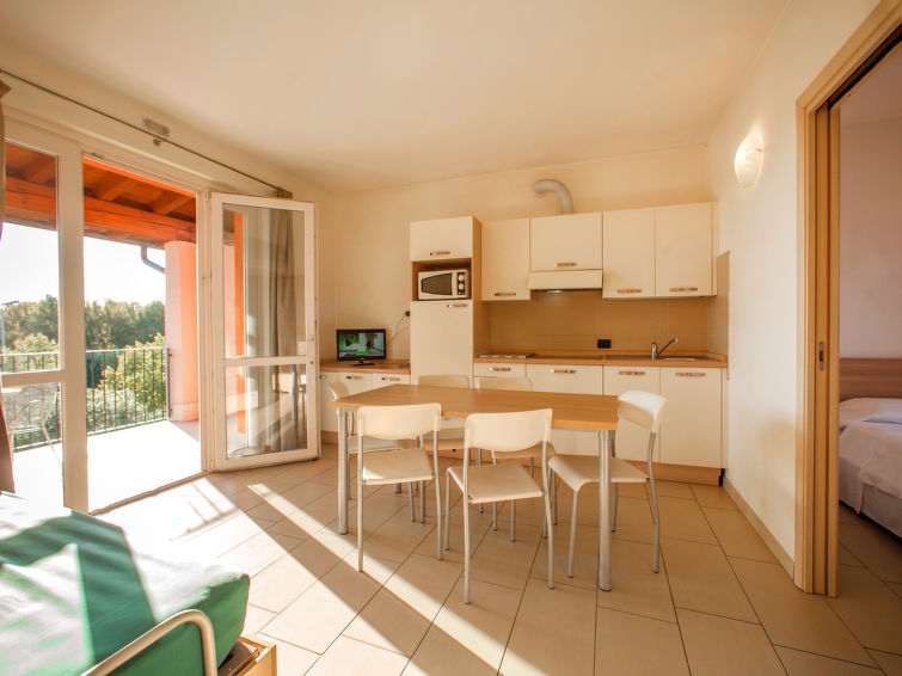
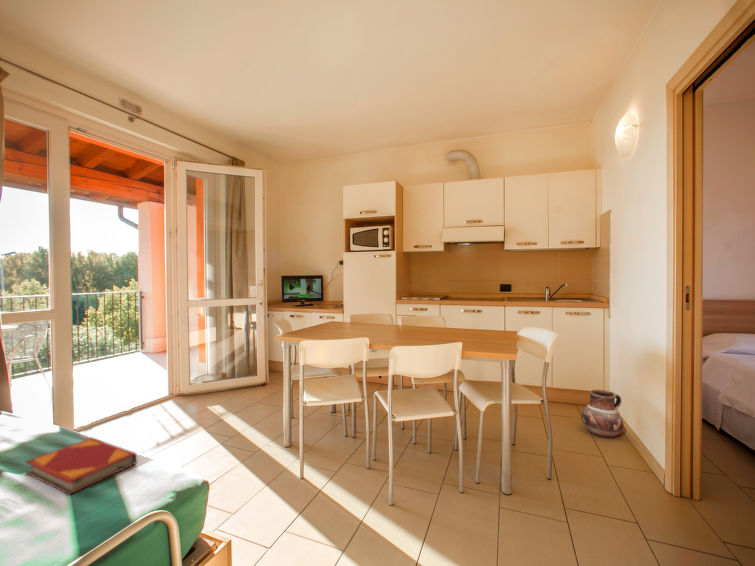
+ hardback book [24,437,138,496]
+ ceramic pot [580,388,624,439]
